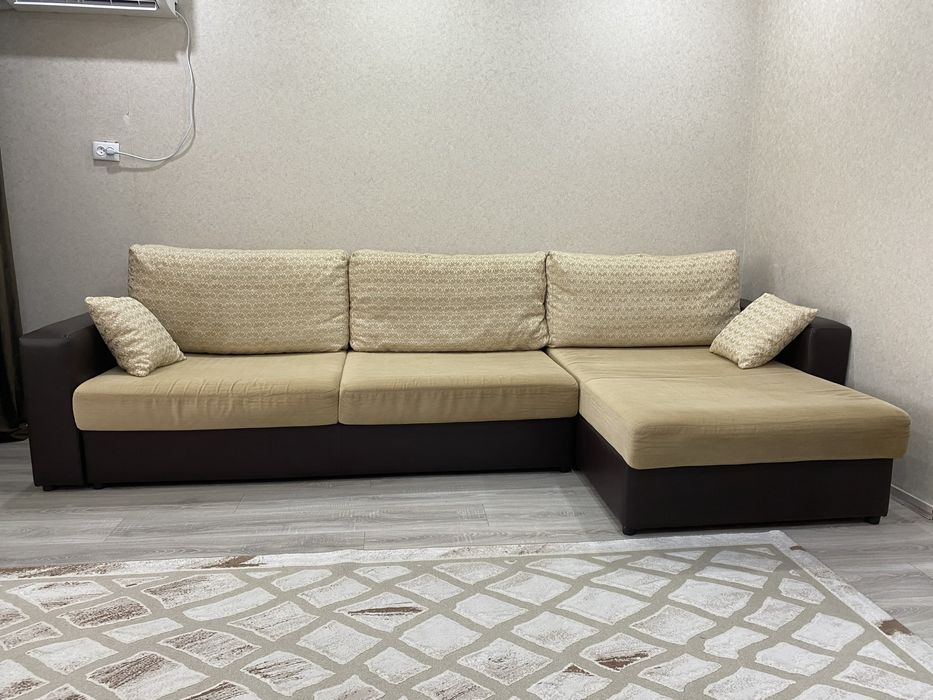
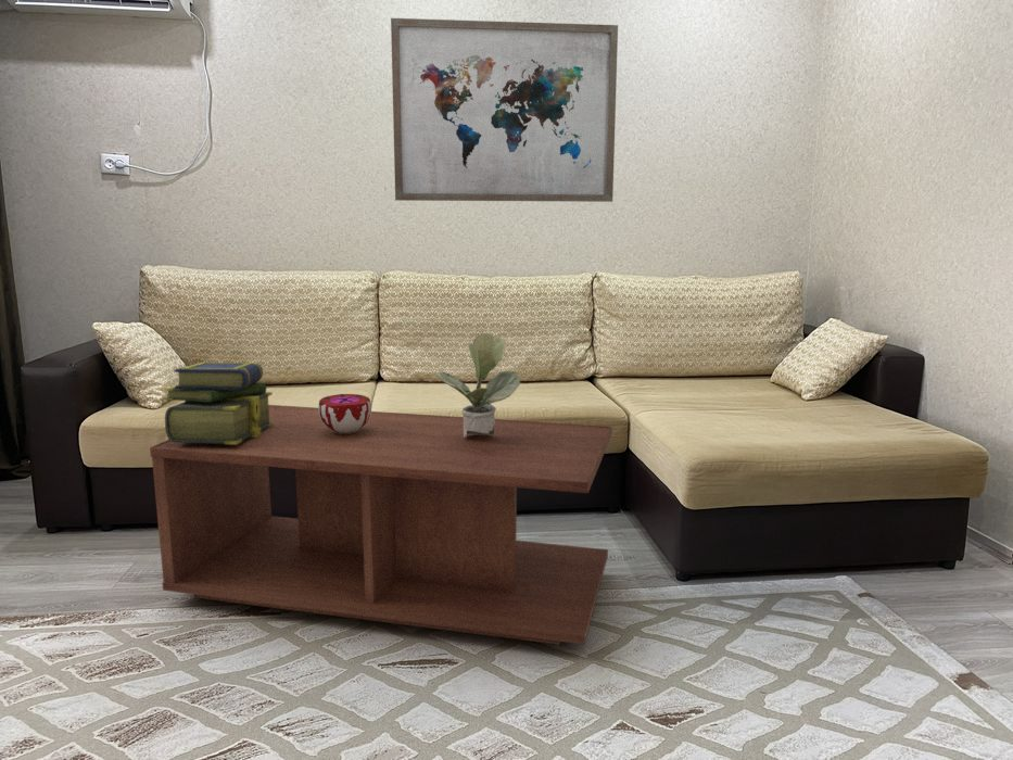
+ wall art [390,17,619,203]
+ coffee table [149,404,613,646]
+ stack of books [162,362,274,444]
+ decorative bowl [317,393,372,433]
+ potted plant [434,332,521,438]
